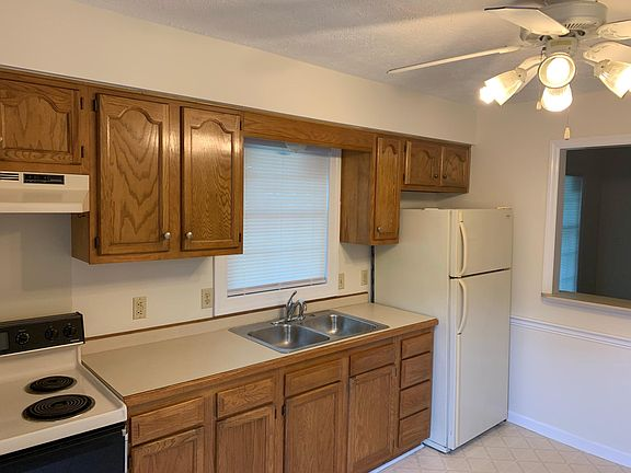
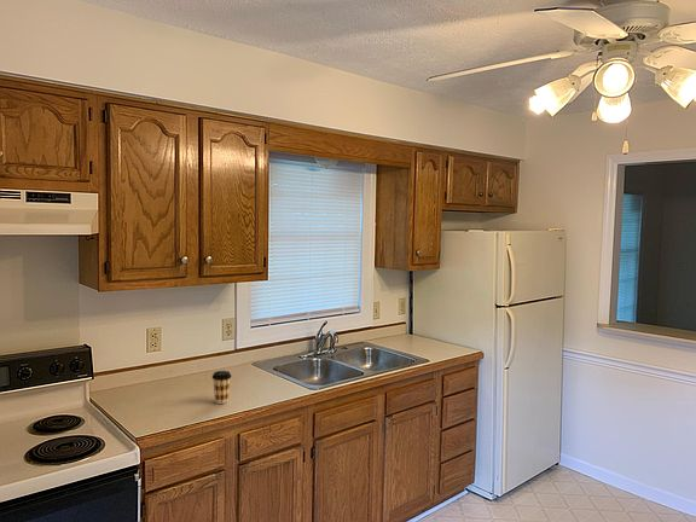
+ coffee cup [211,370,233,405]
